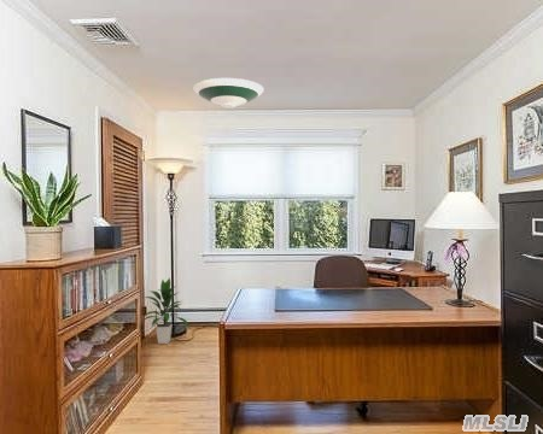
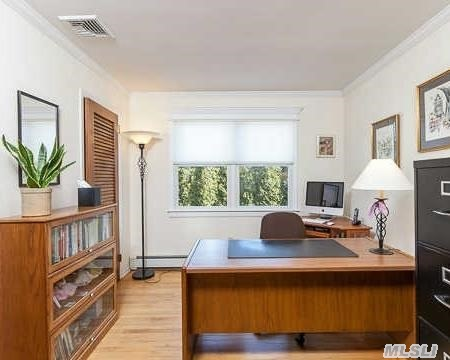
- indoor plant [141,276,192,345]
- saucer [192,77,265,110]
